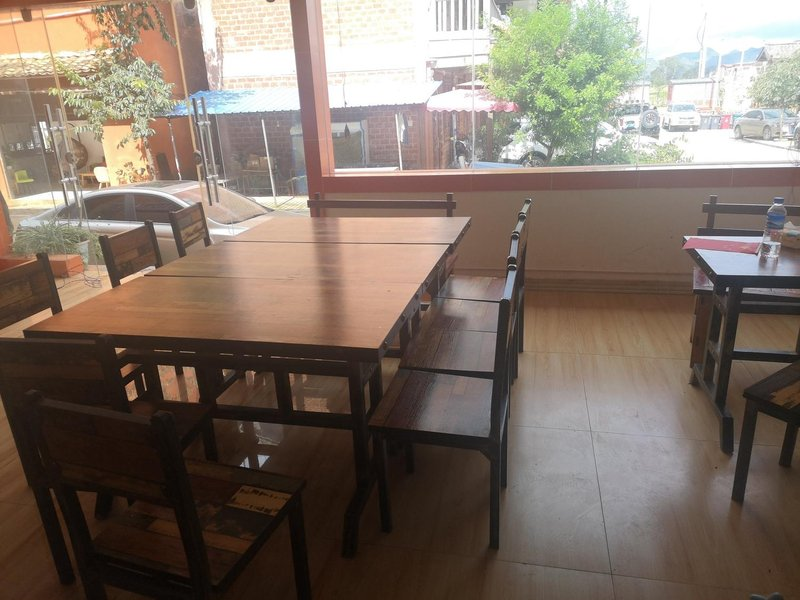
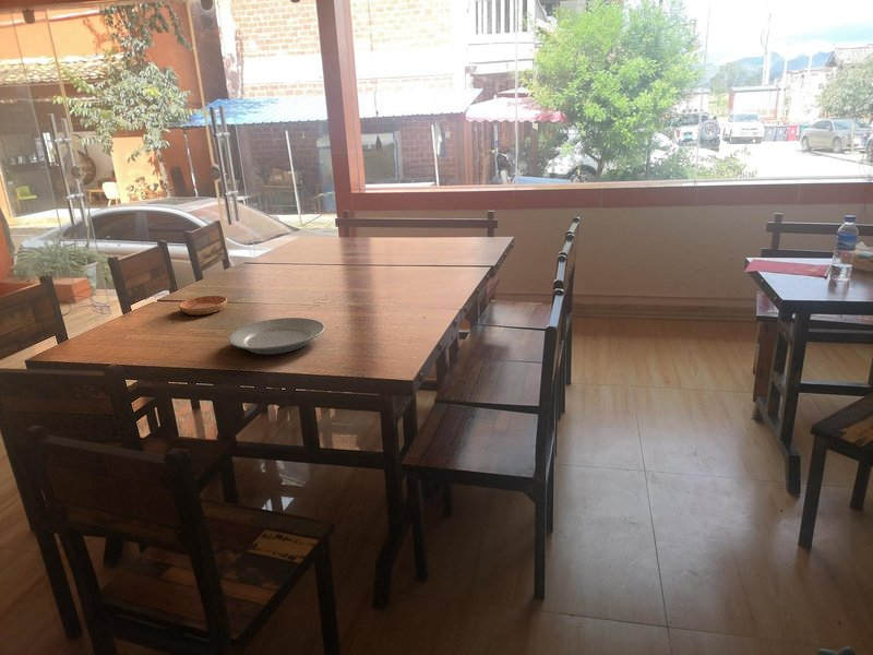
+ plate [227,317,325,355]
+ saucer [178,295,228,317]
